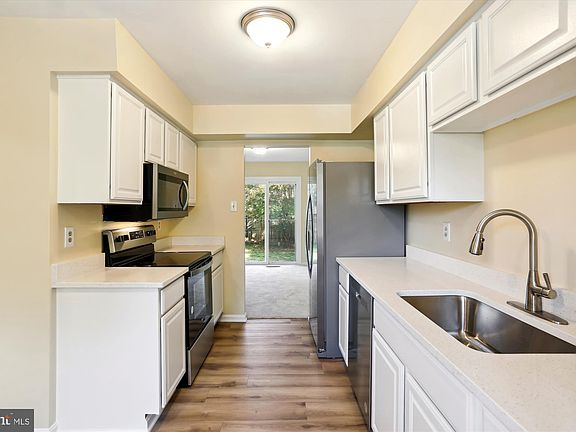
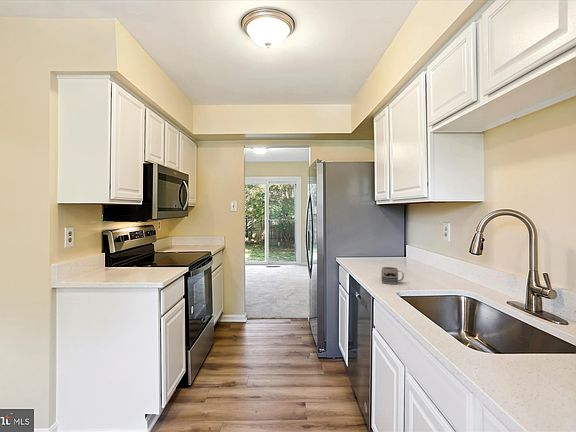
+ mug [380,266,405,285]
